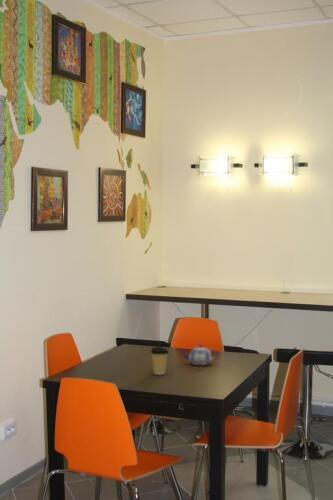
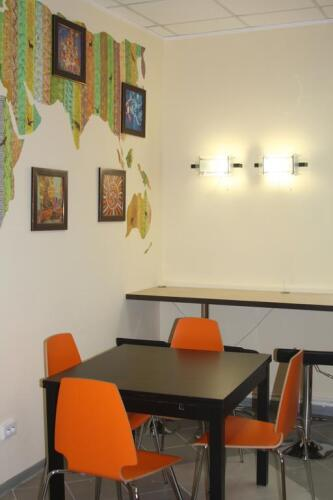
- teapot [179,343,219,366]
- coffee cup [149,346,170,376]
